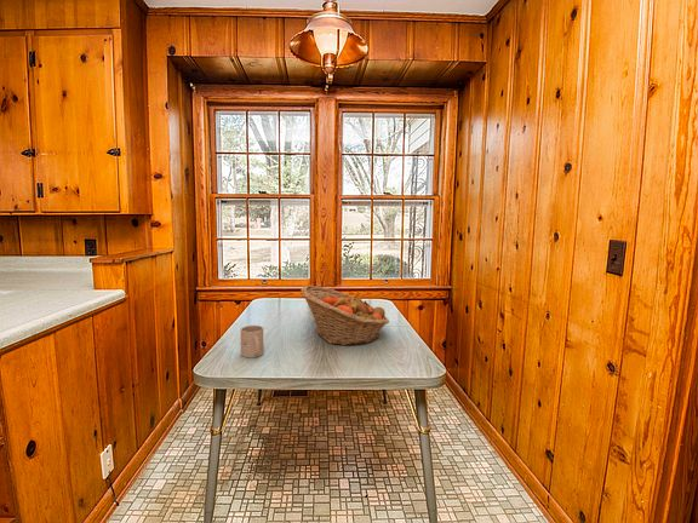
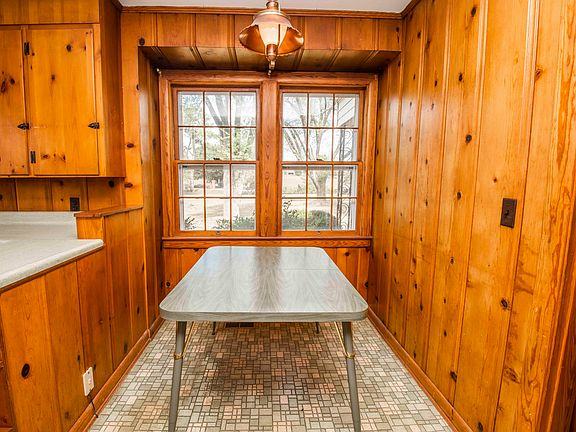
- mug [240,324,264,358]
- fruit basket [299,285,390,346]
